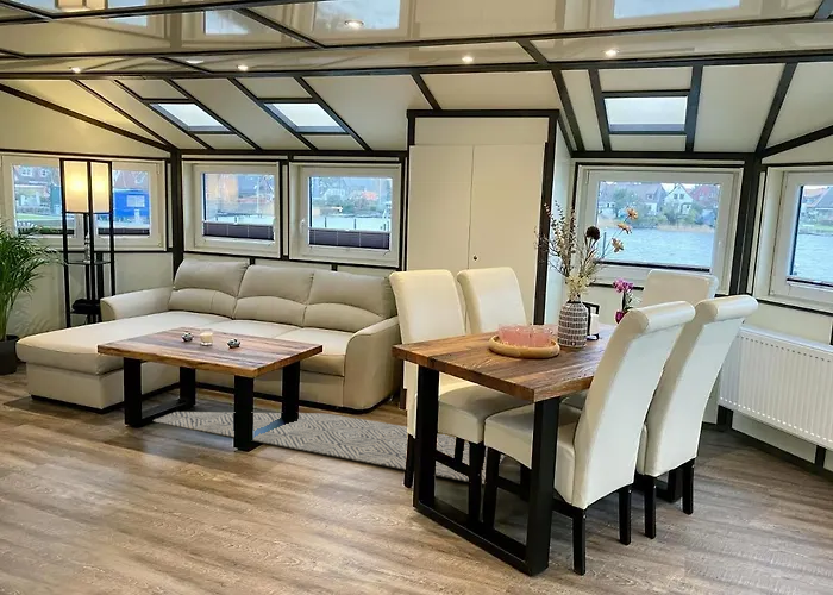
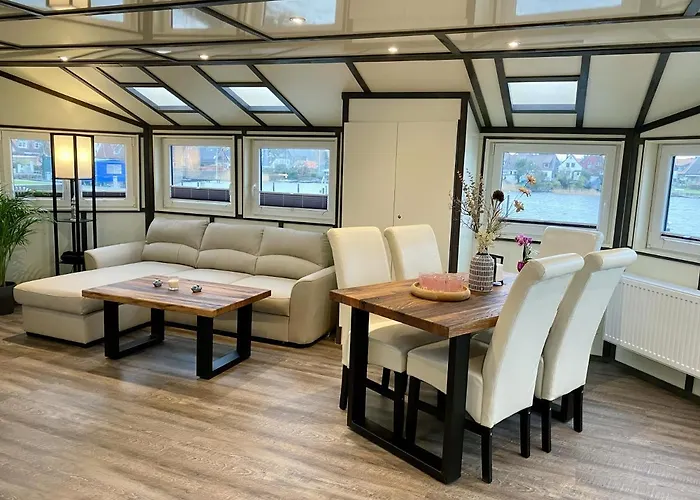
- rug [152,411,506,486]
